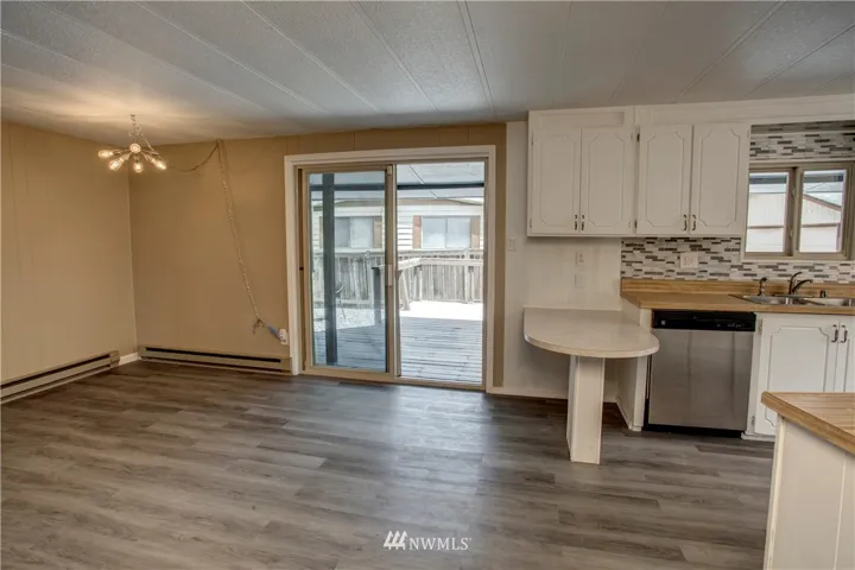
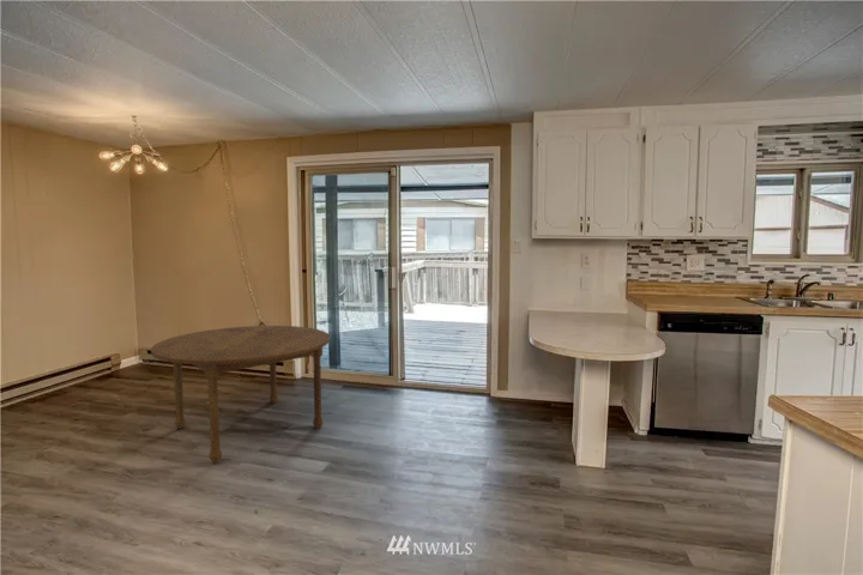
+ dining table [150,325,331,464]
